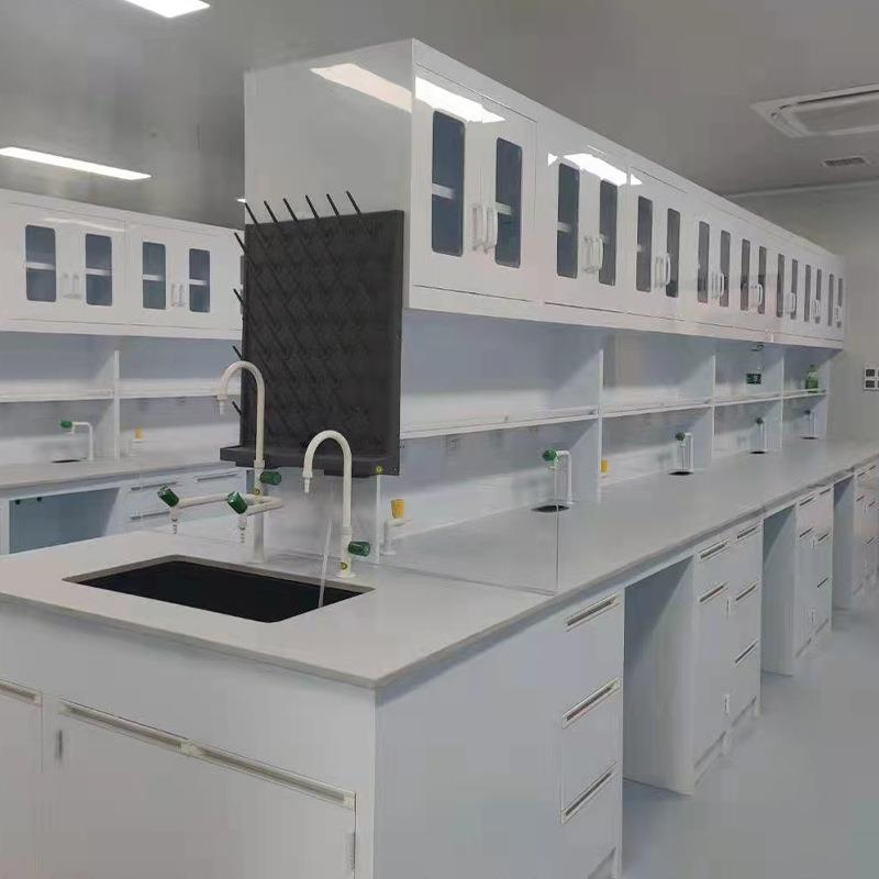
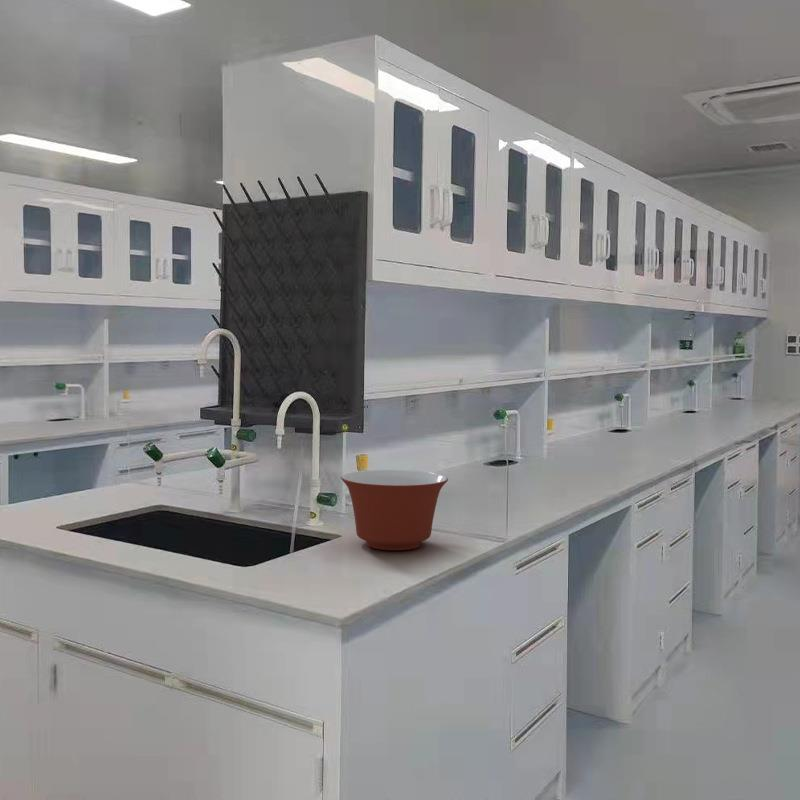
+ mixing bowl [340,469,449,551]
